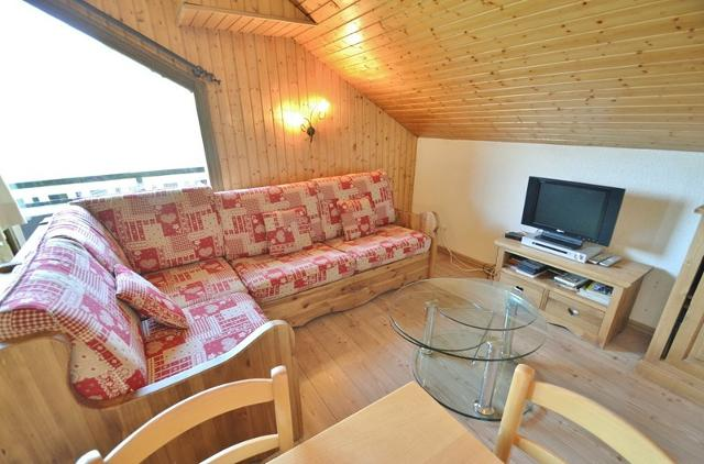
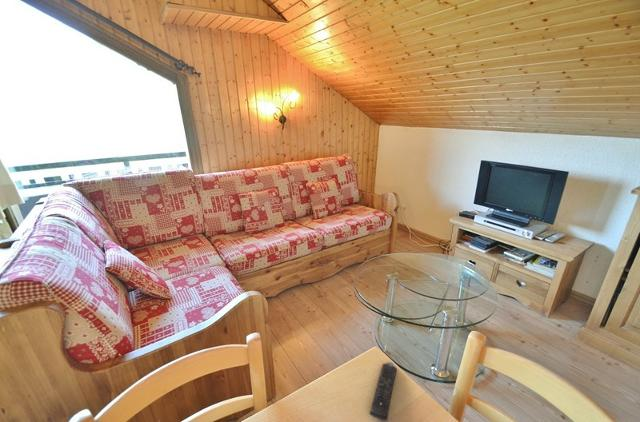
+ remote control [369,361,398,422]
